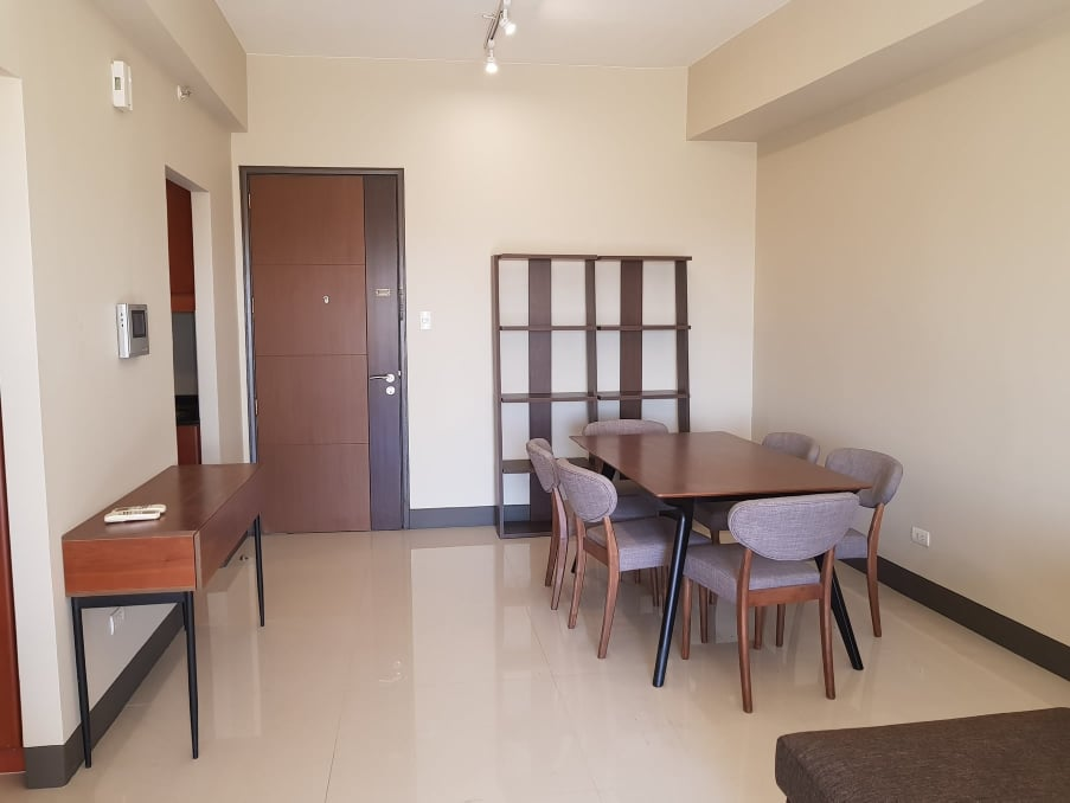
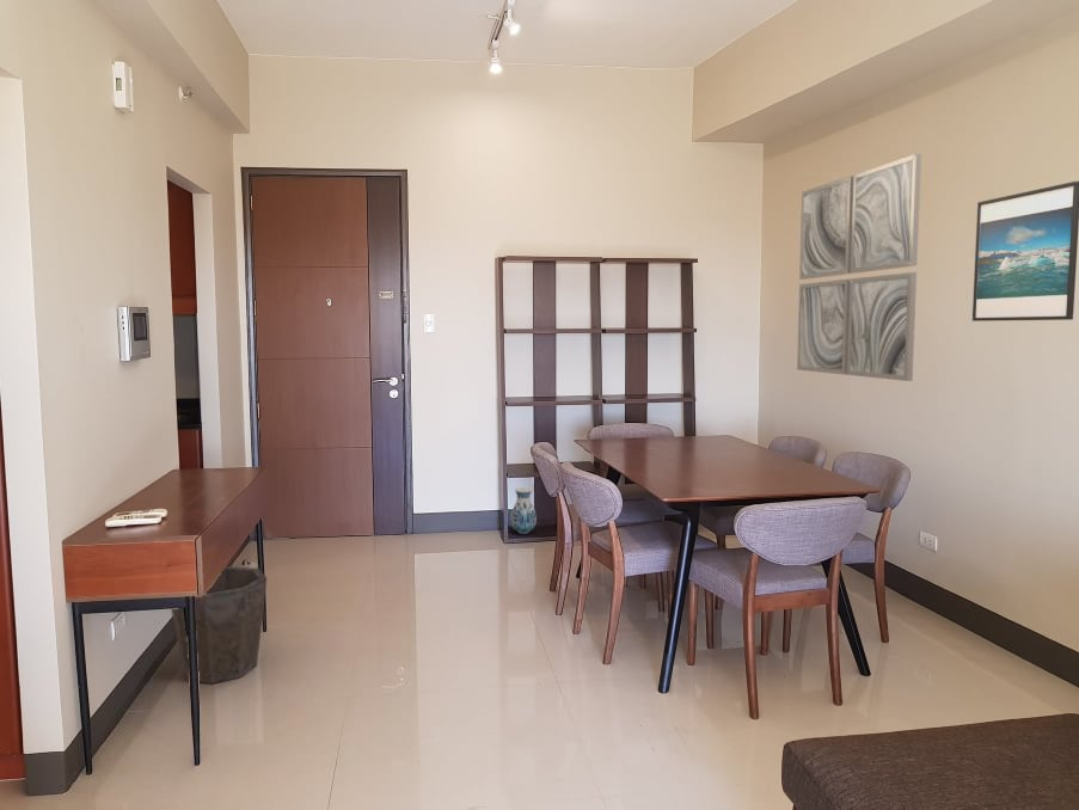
+ wall art [796,153,922,382]
+ waste bin [170,565,268,685]
+ vase [510,486,538,535]
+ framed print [971,180,1079,323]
